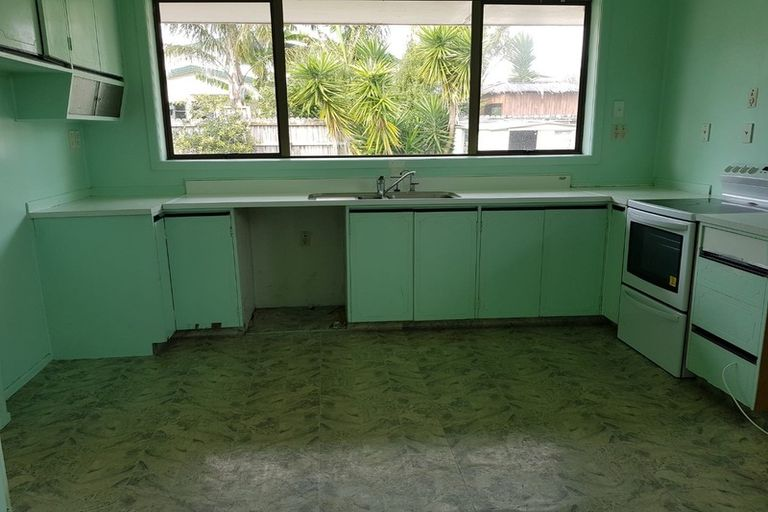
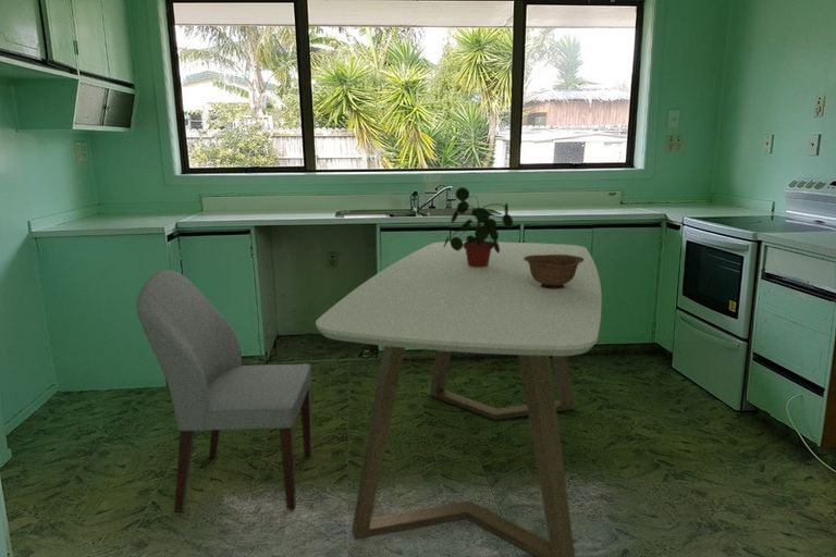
+ dining table [315,240,603,557]
+ potted plant [443,186,514,268]
+ bowl [524,255,585,289]
+ chair [135,269,314,513]
